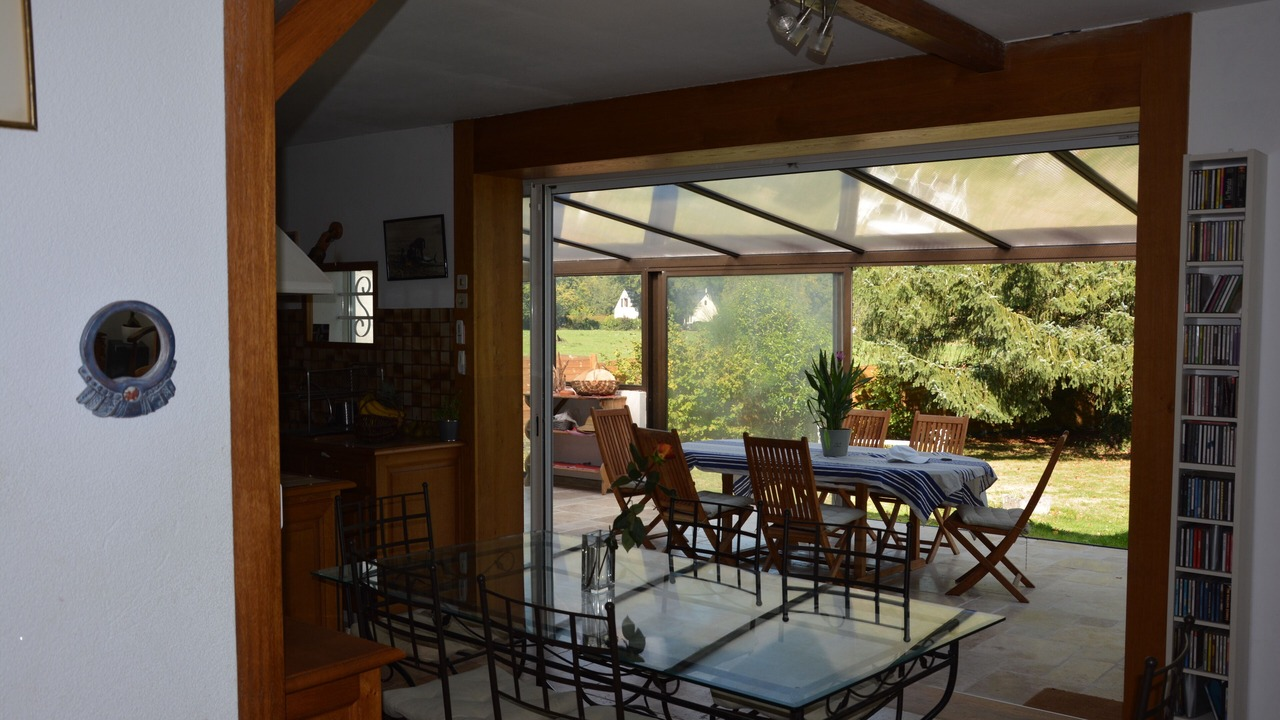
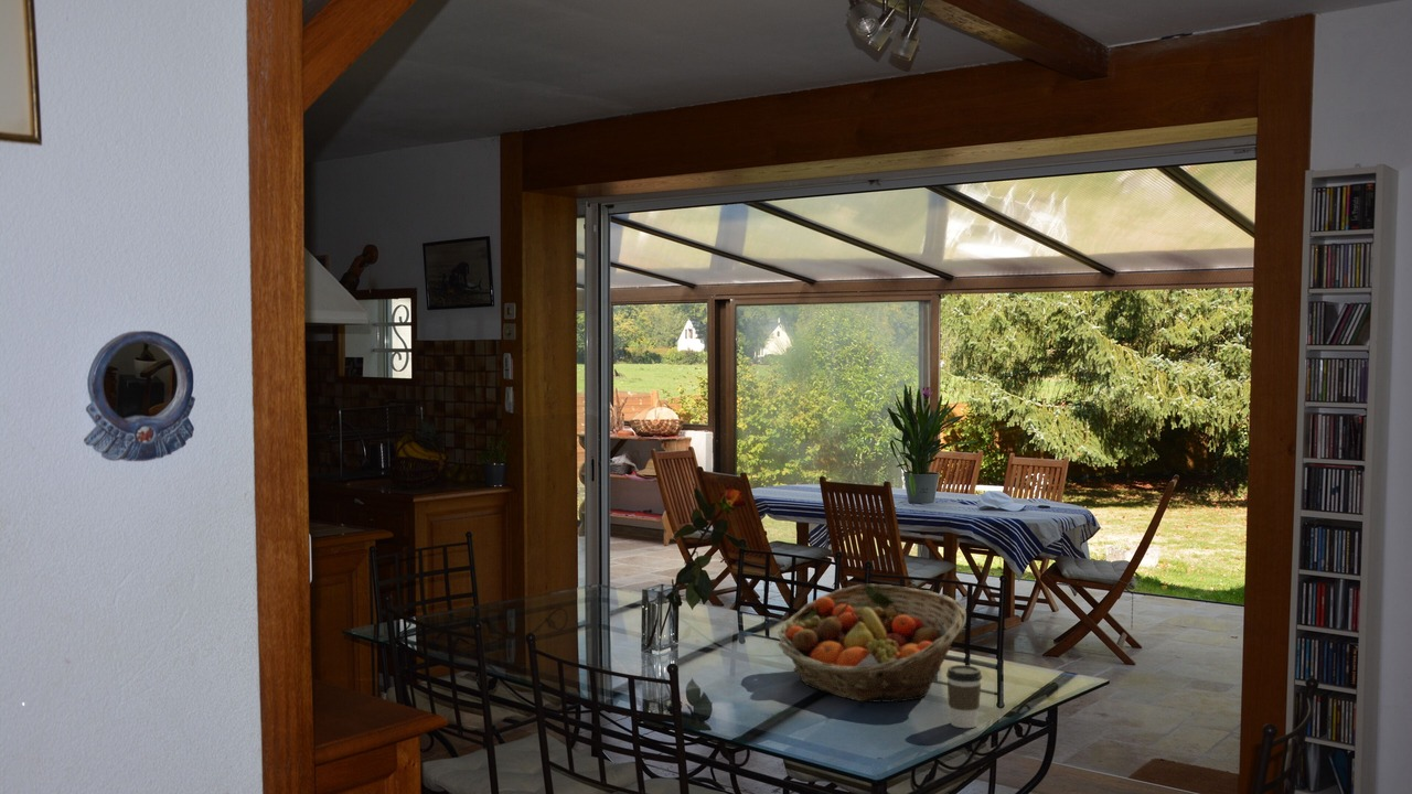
+ fruit basket [778,583,967,704]
+ coffee cup [945,664,983,729]
